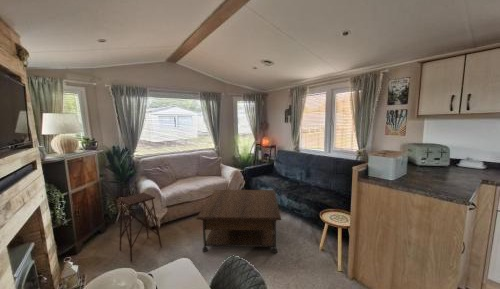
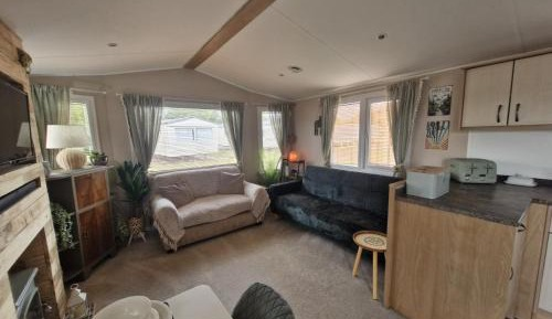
- coffee table [195,189,282,254]
- side table [118,191,163,263]
